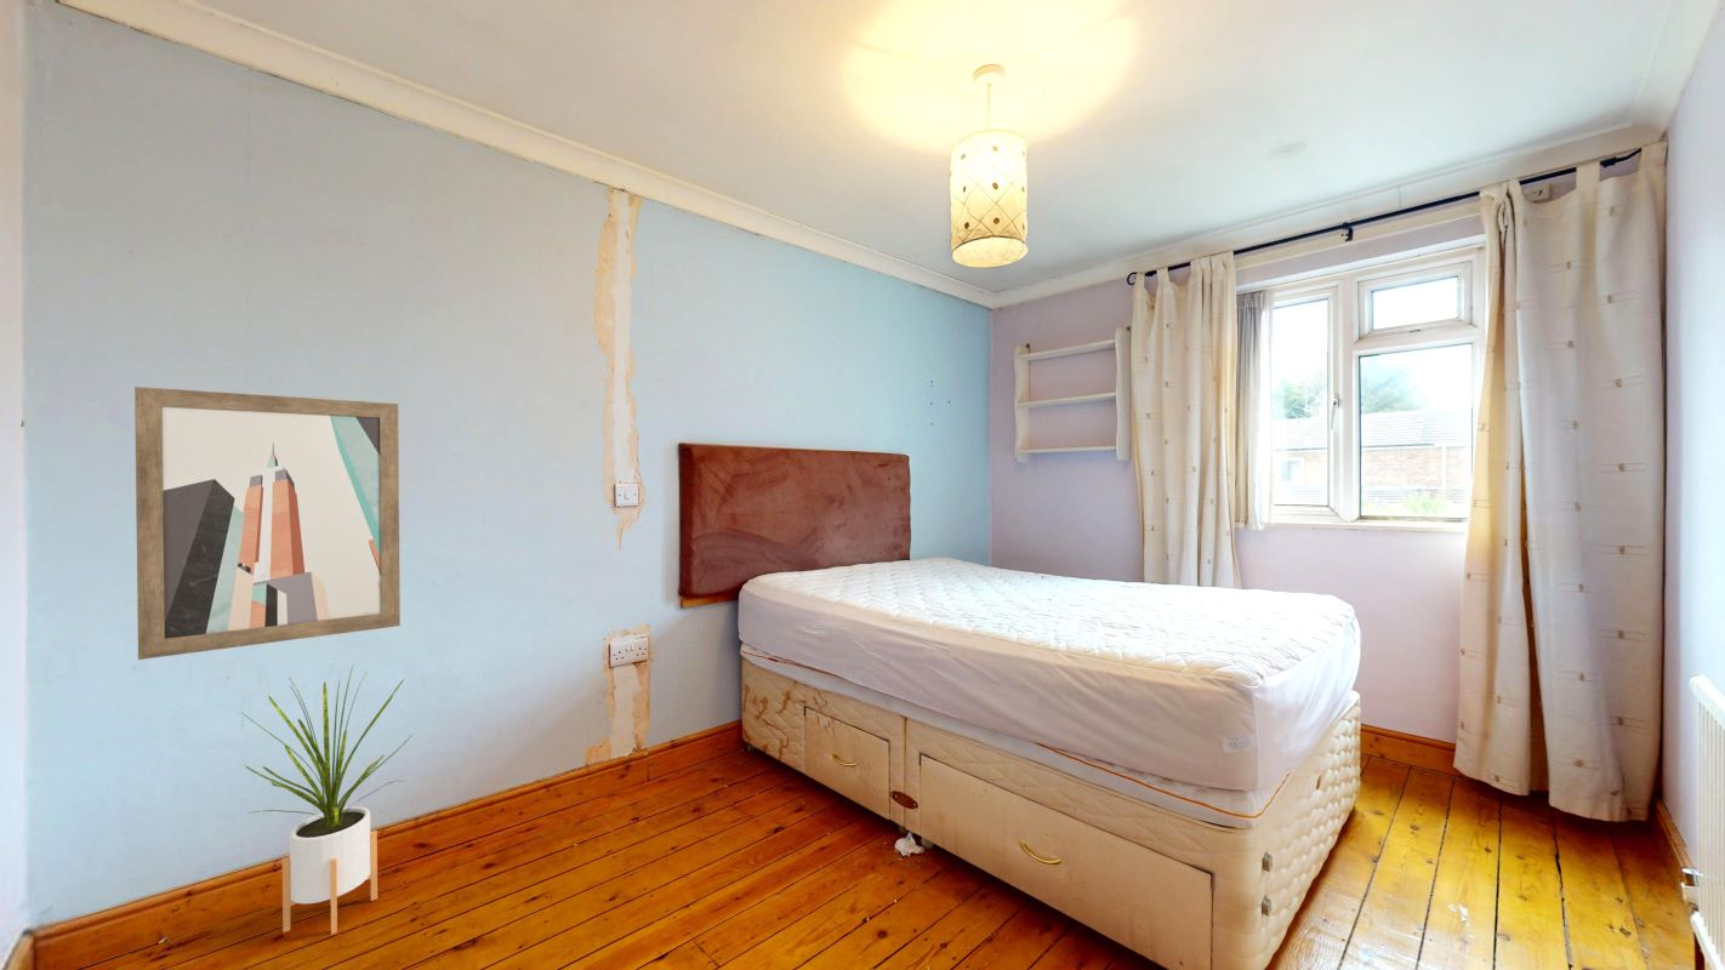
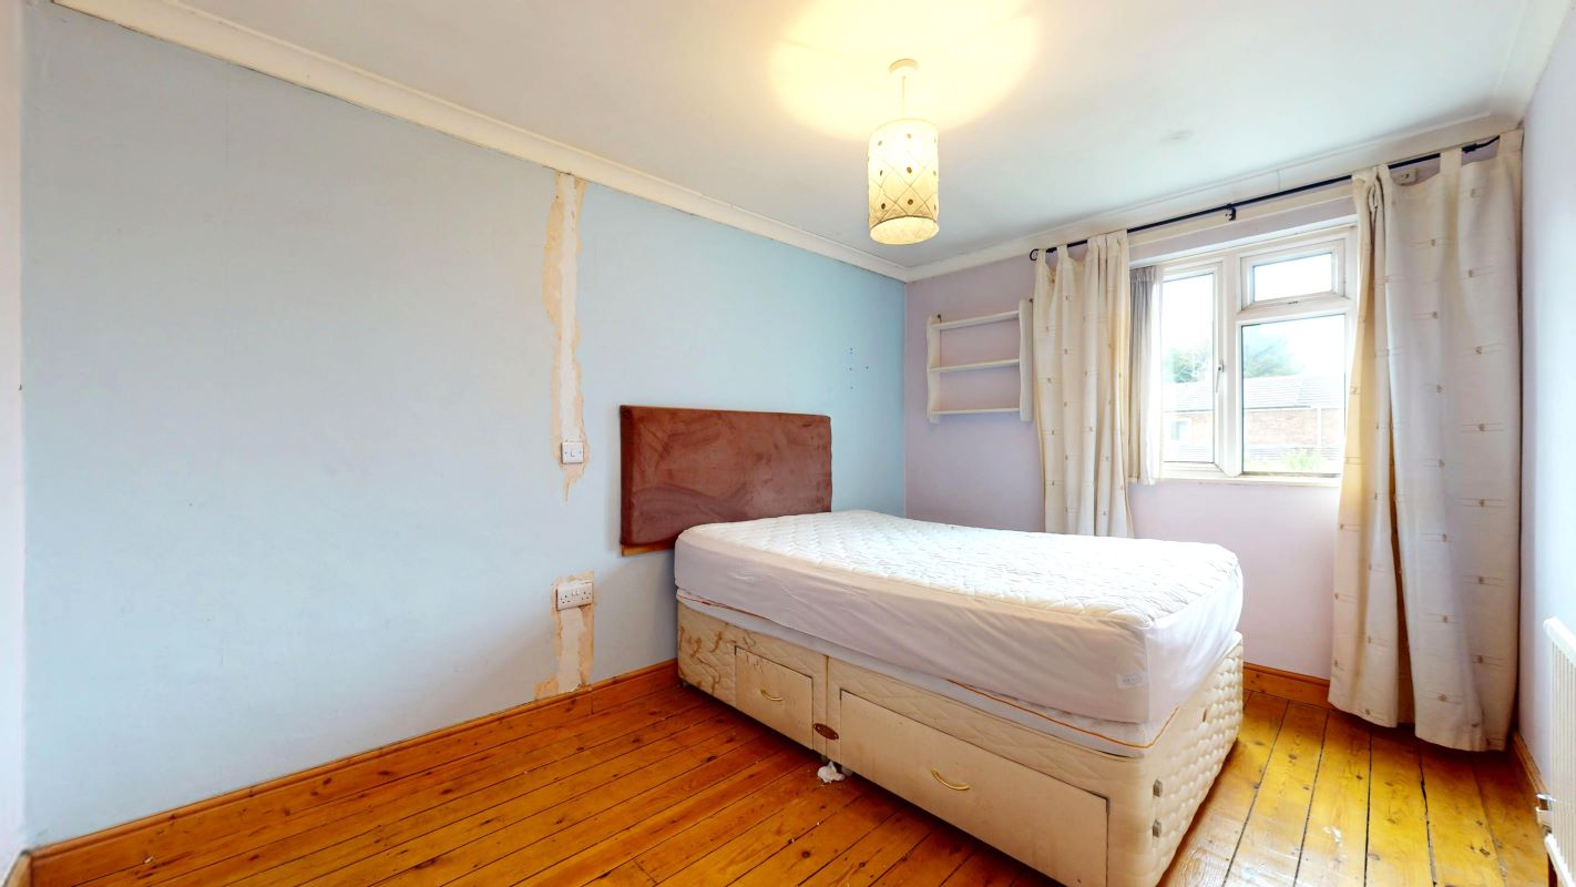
- wall art [133,386,402,661]
- house plant [240,663,414,935]
